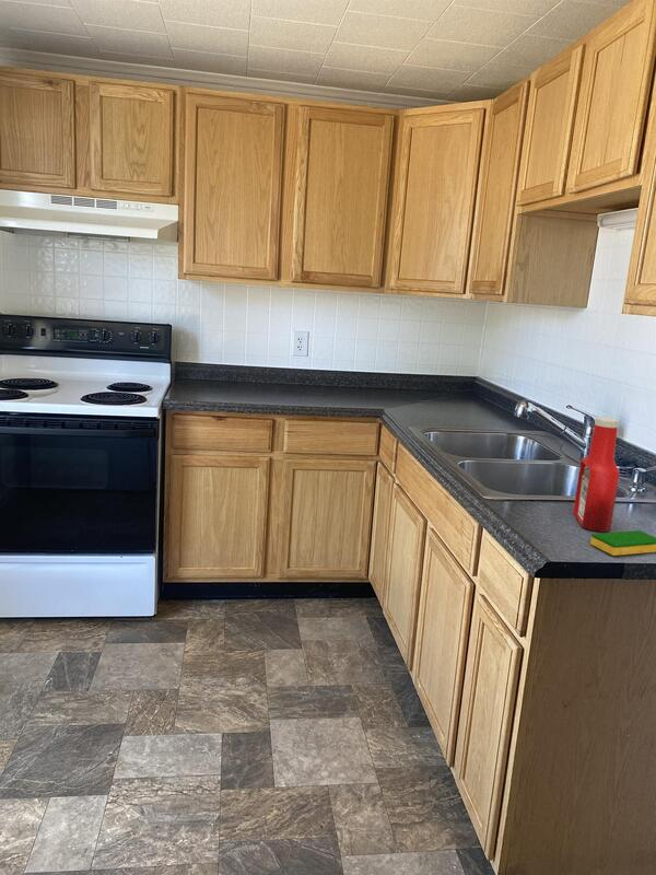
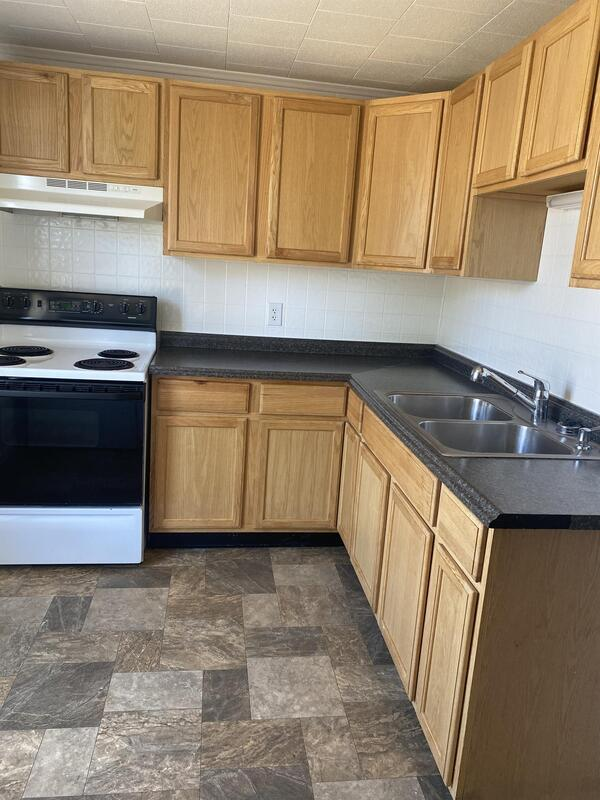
- soap bottle [572,416,621,533]
- dish sponge [589,529,656,557]
